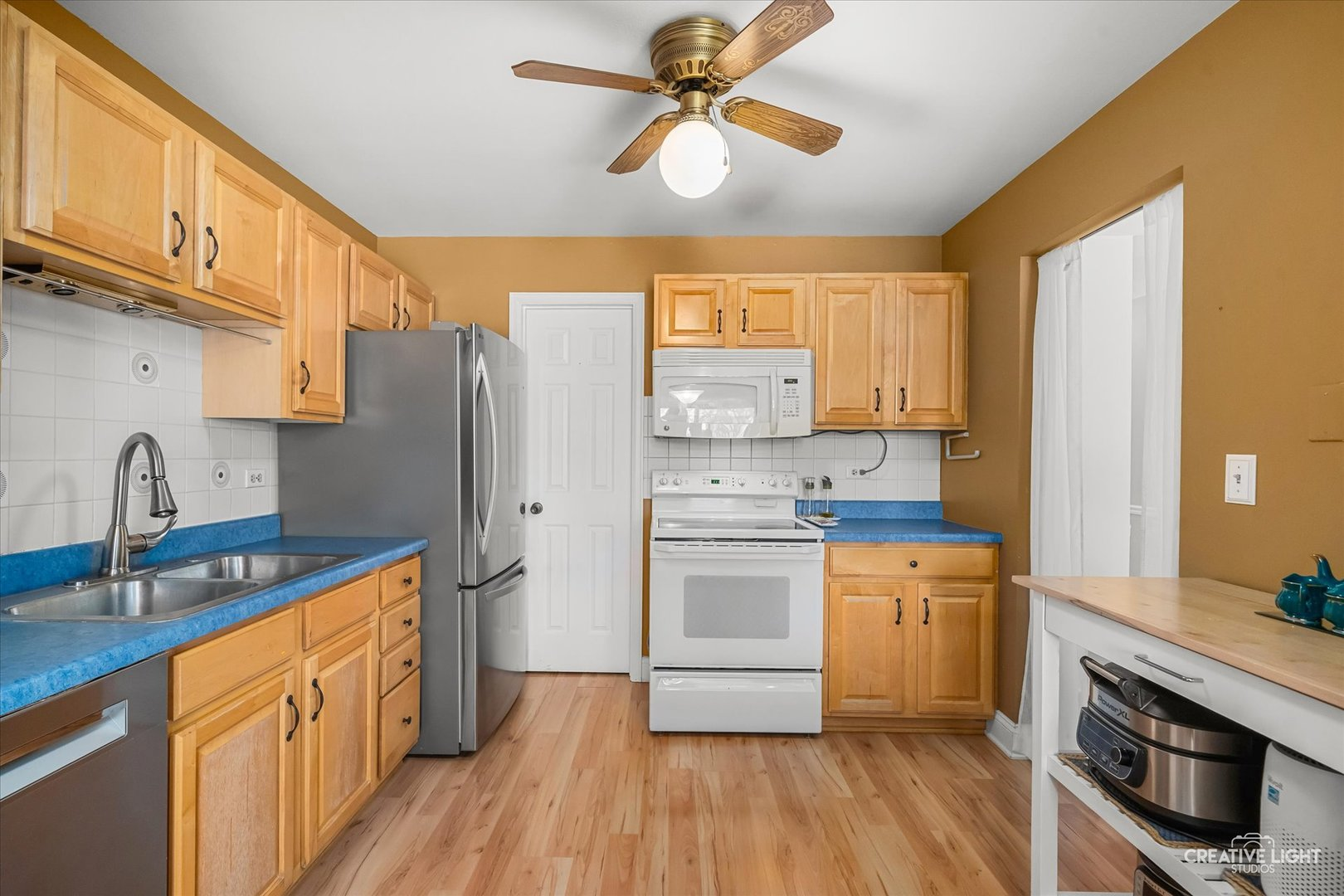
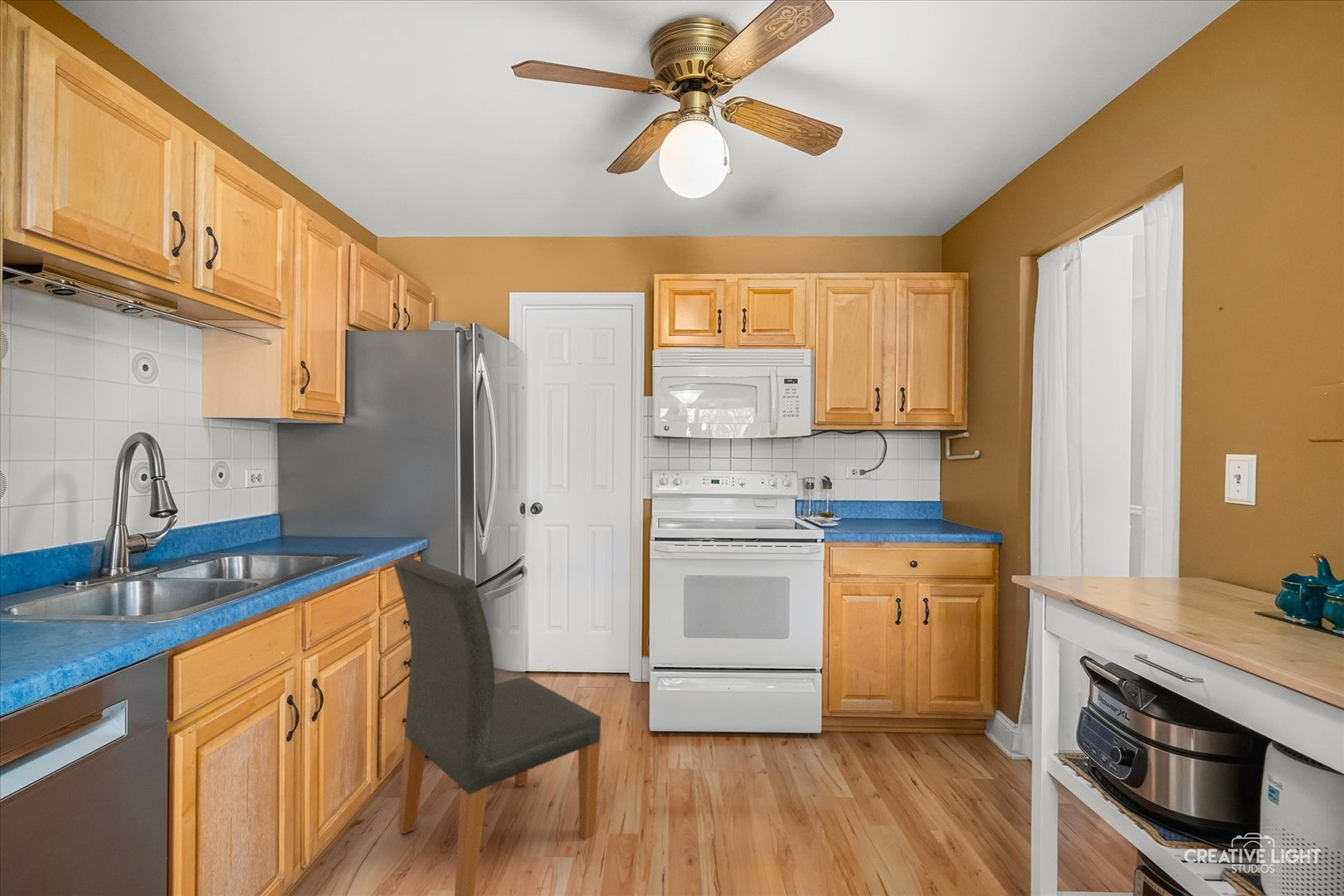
+ dining chair [392,557,601,896]
